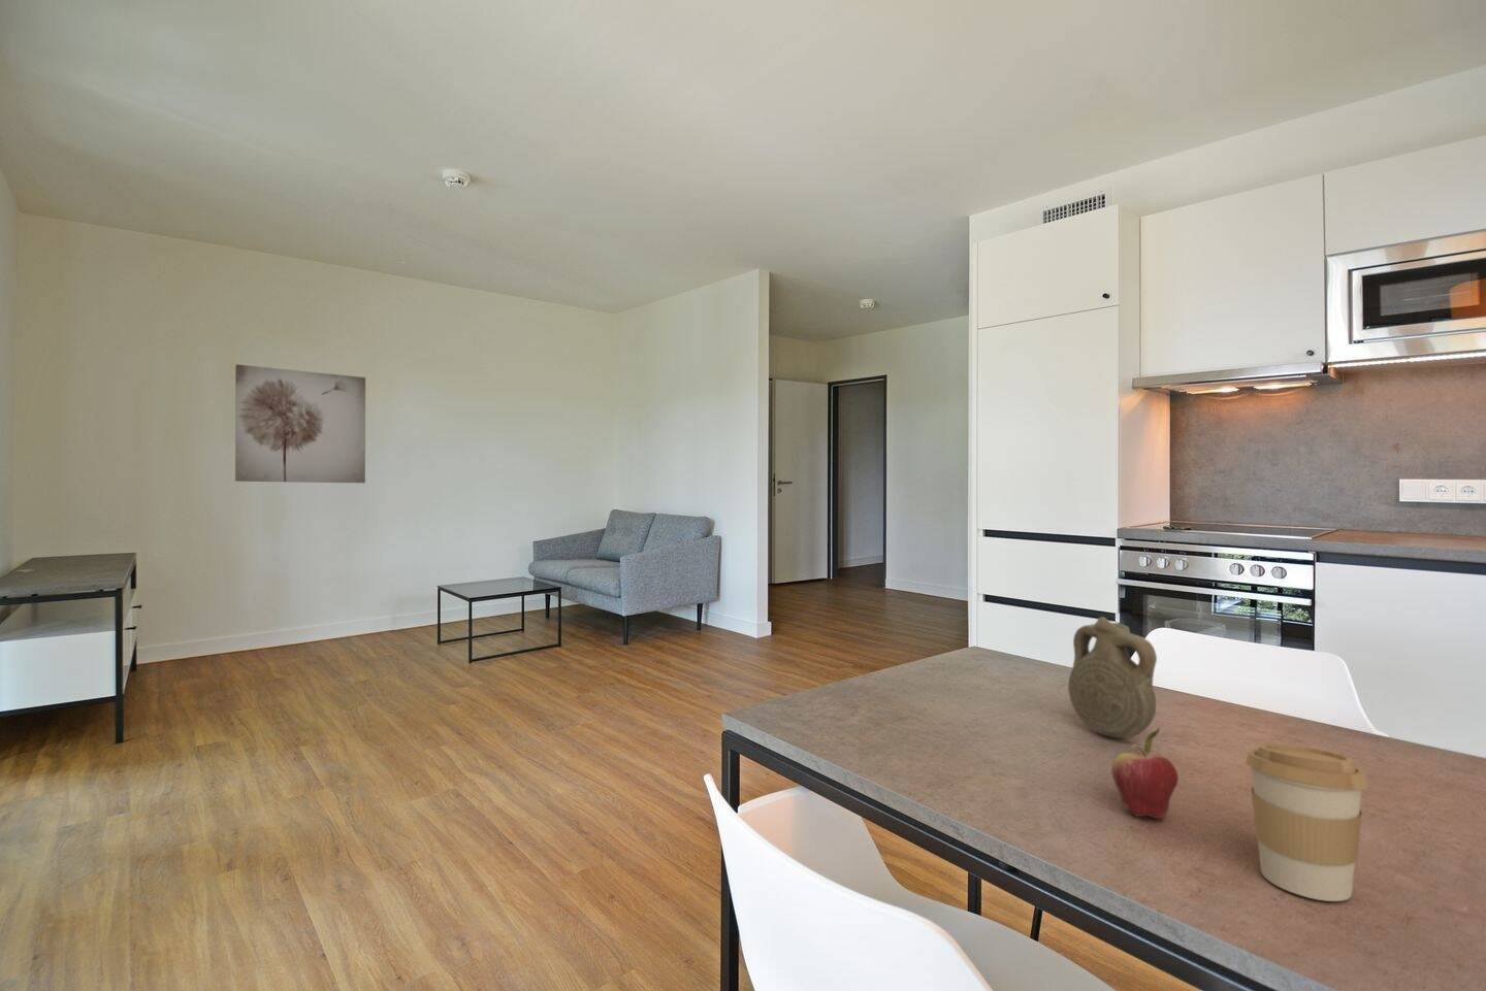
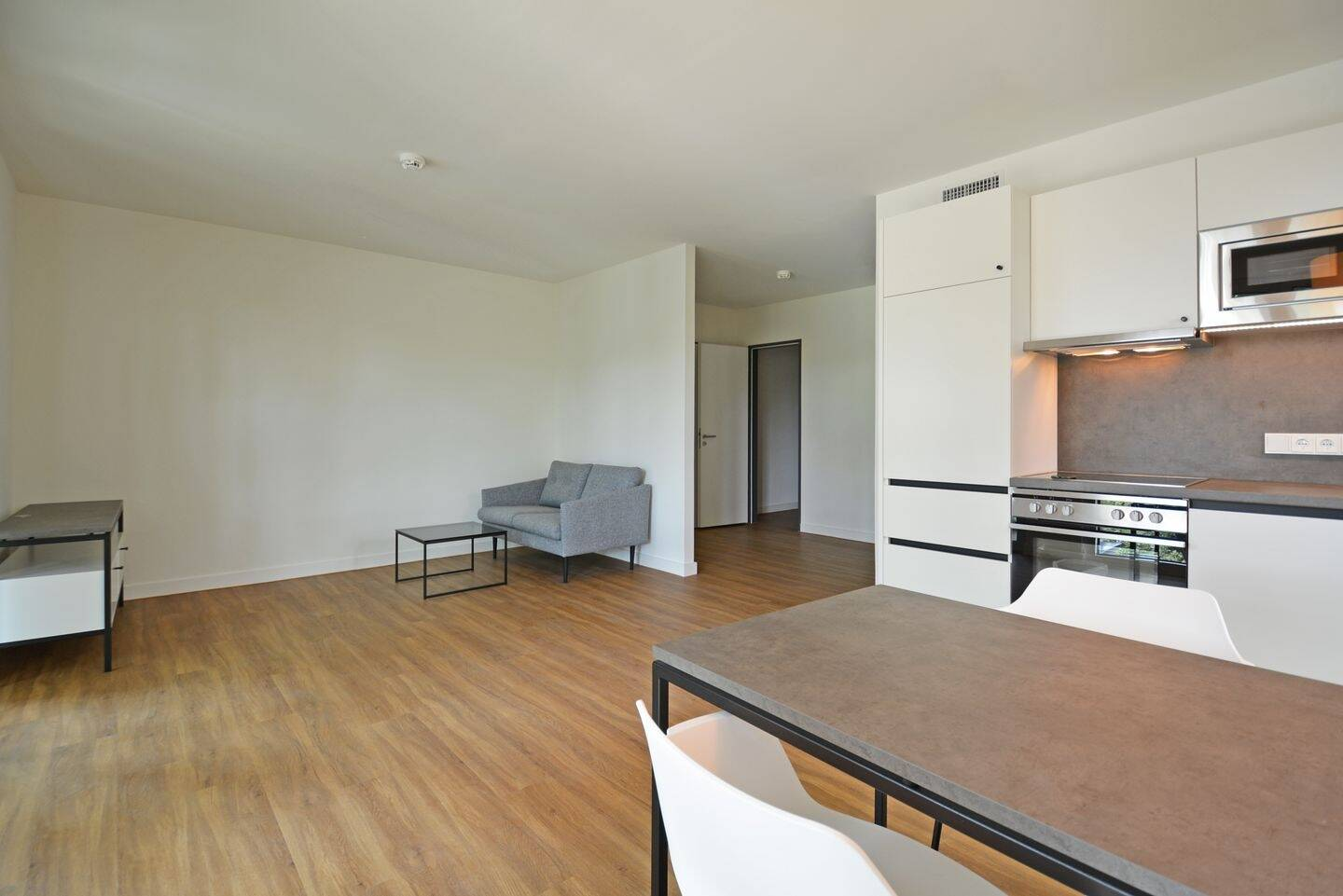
- pilgrim flask [1067,616,1157,740]
- fruit [1111,726,1180,820]
- coffee cup [1245,742,1370,903]
- wall art [235,363,366,483]
